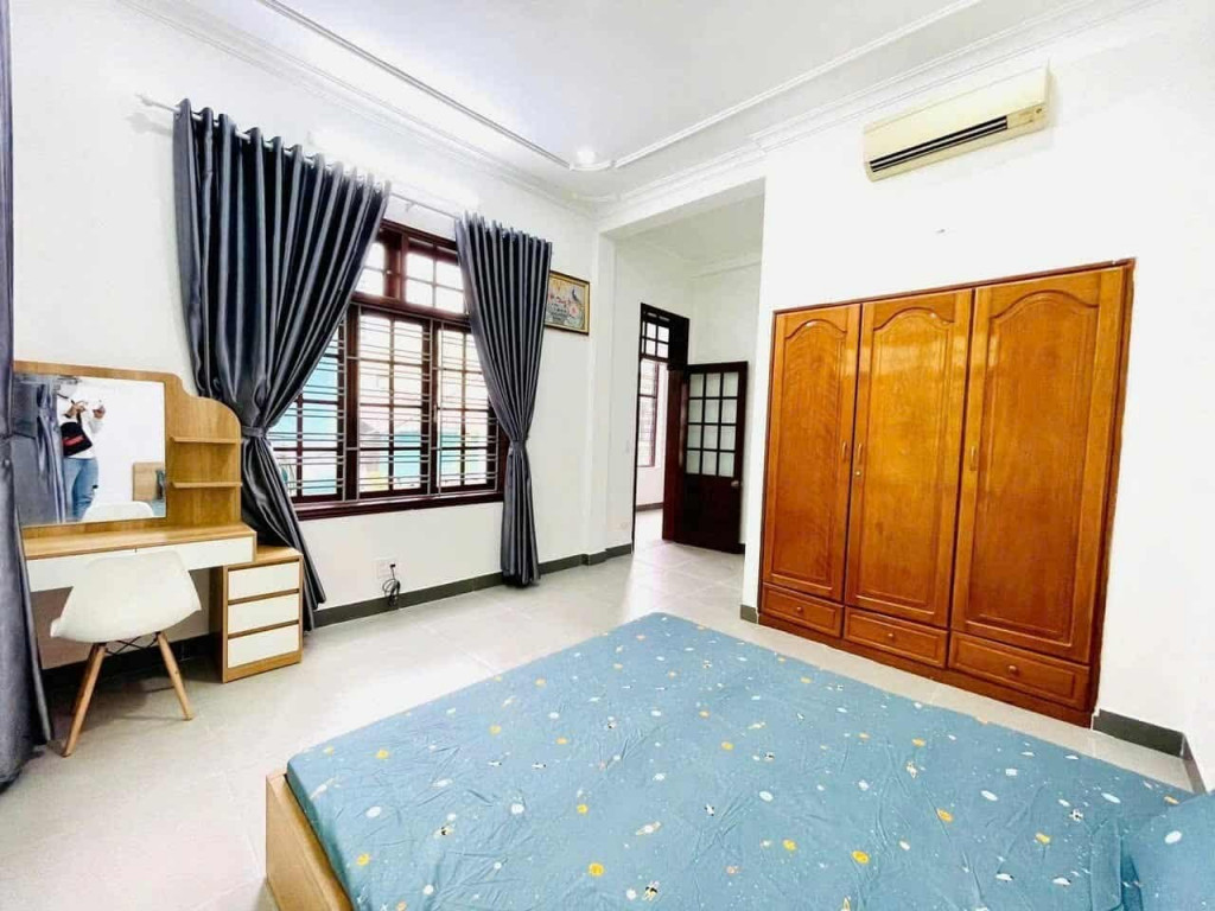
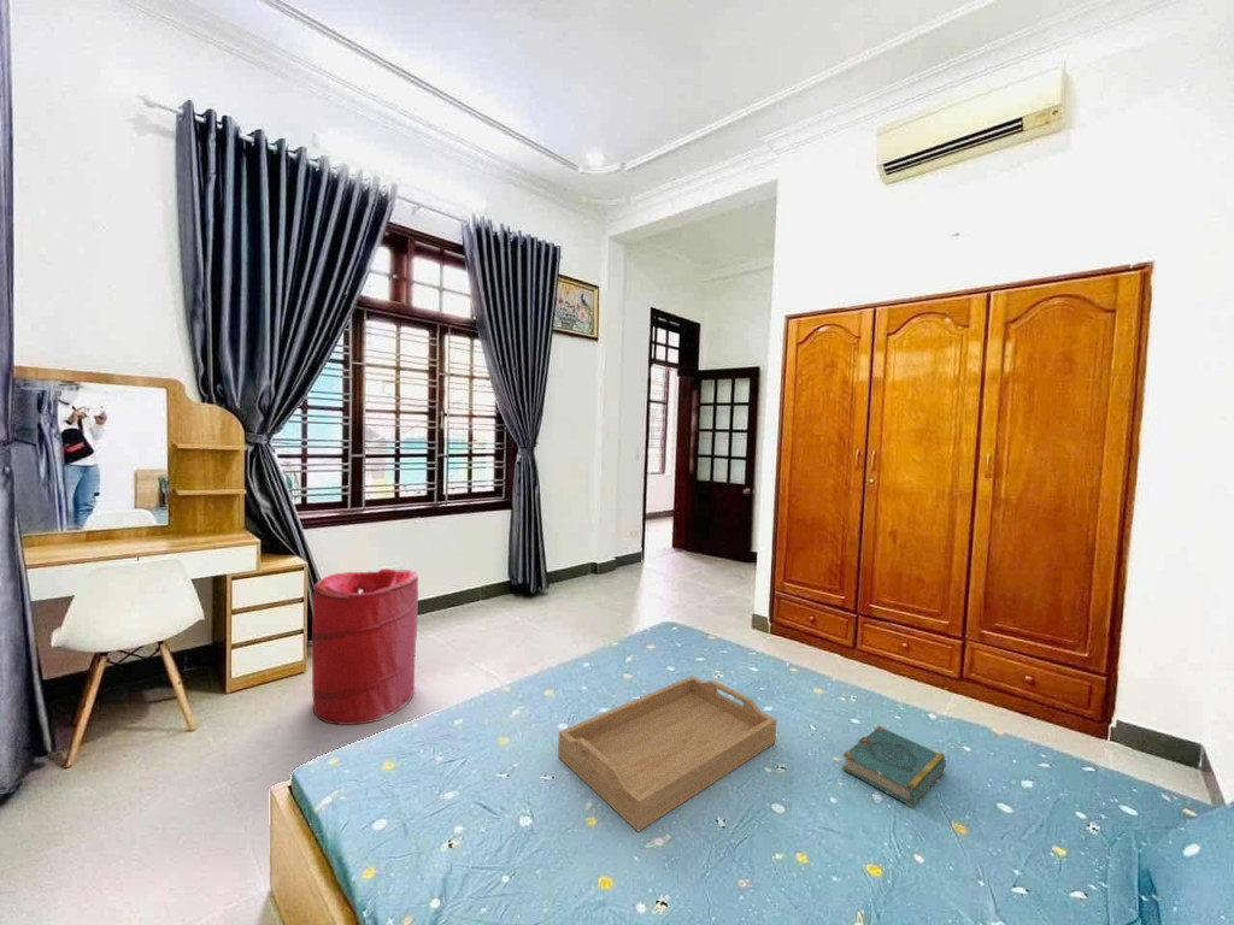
+ book [841,725,947,808]
+ laundry hamper [311,567,419,726]
+ serving tray [557,674,778,833]
